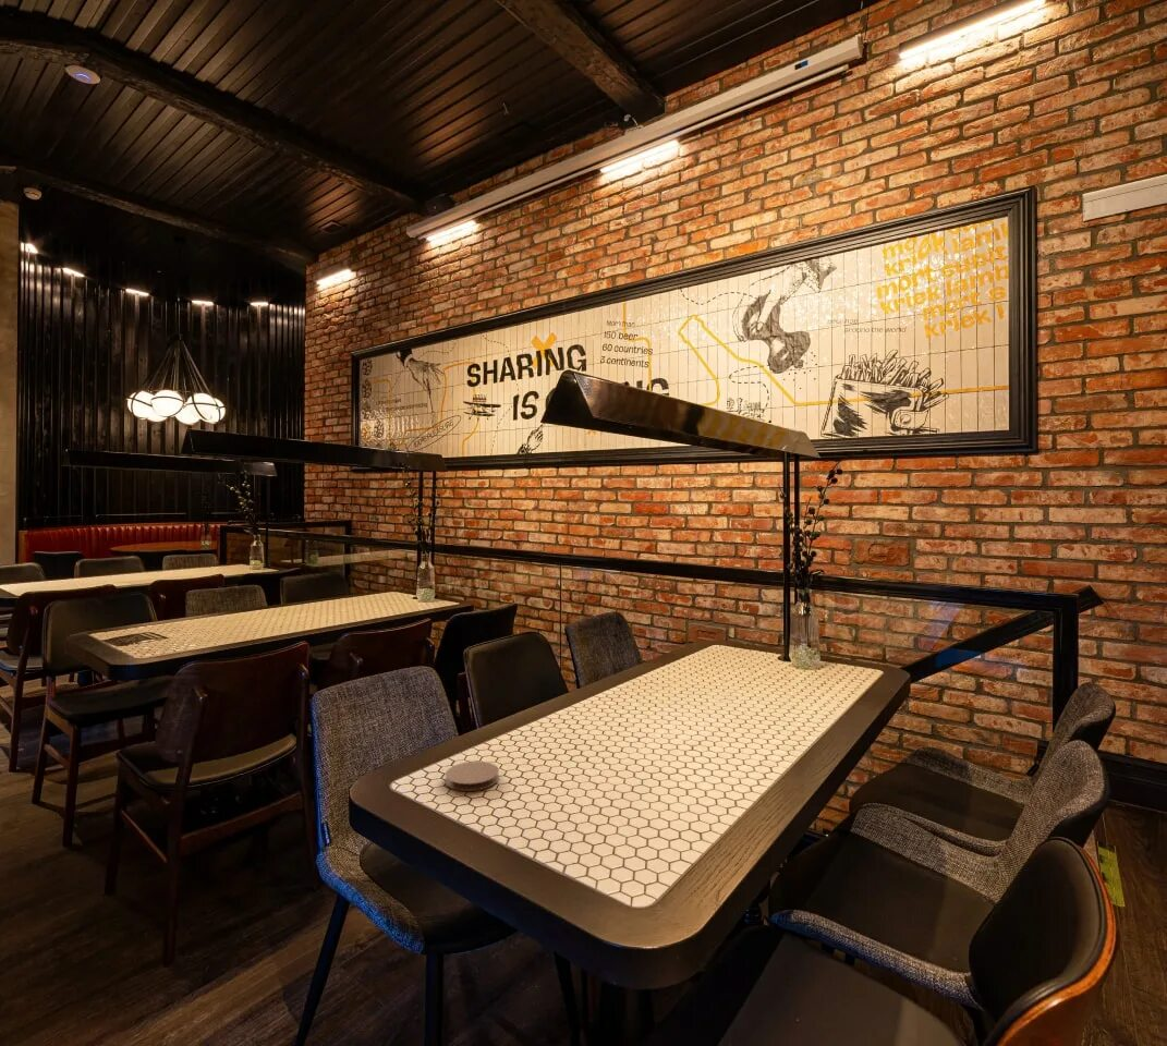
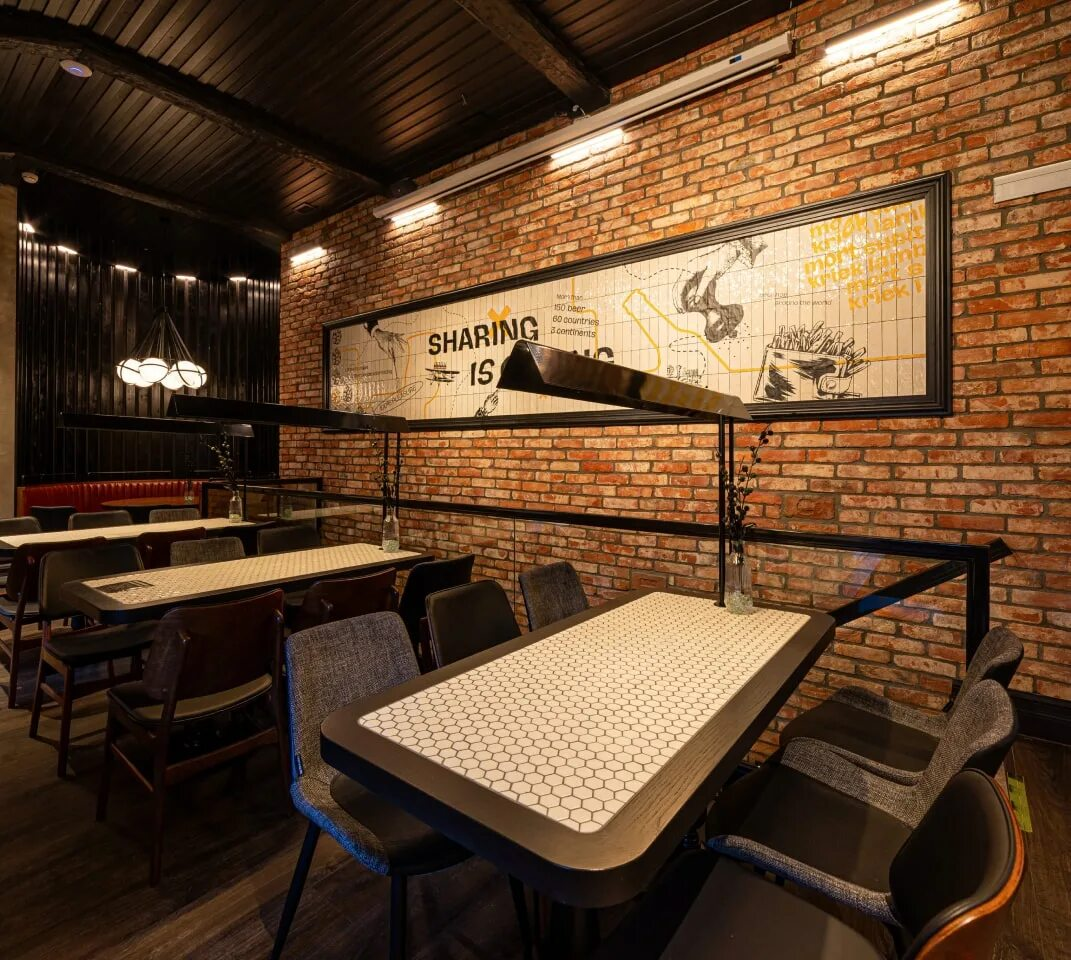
- coaster [445,761,500,792]
